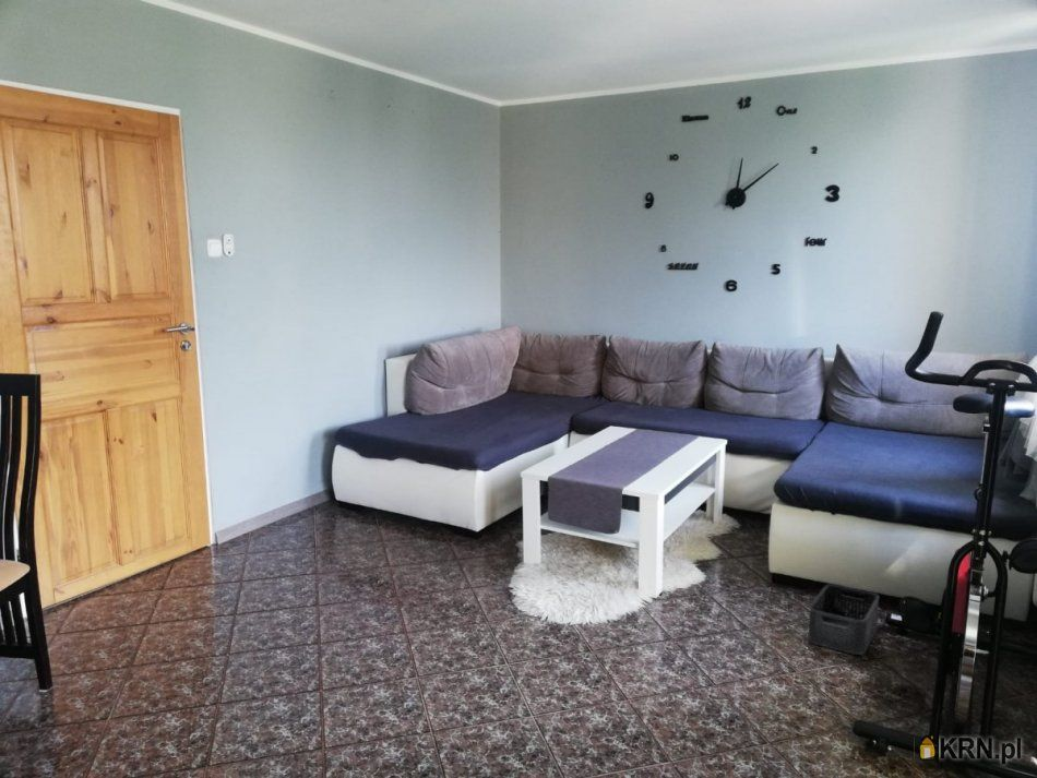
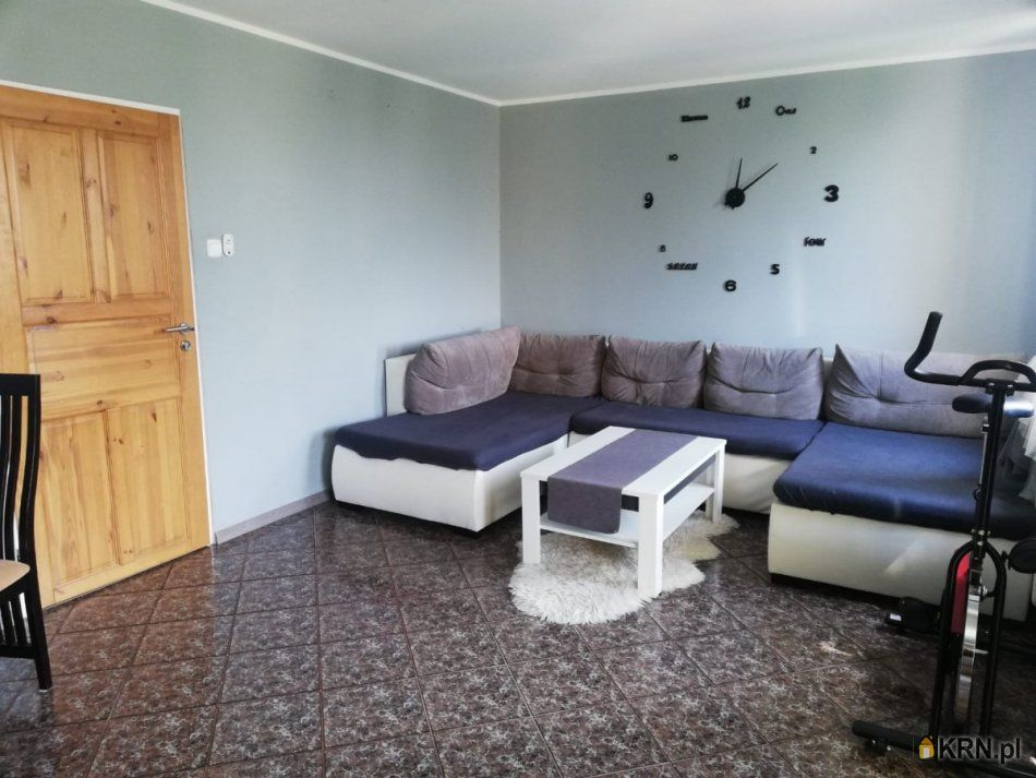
- storage bin [808,583,880,656]
